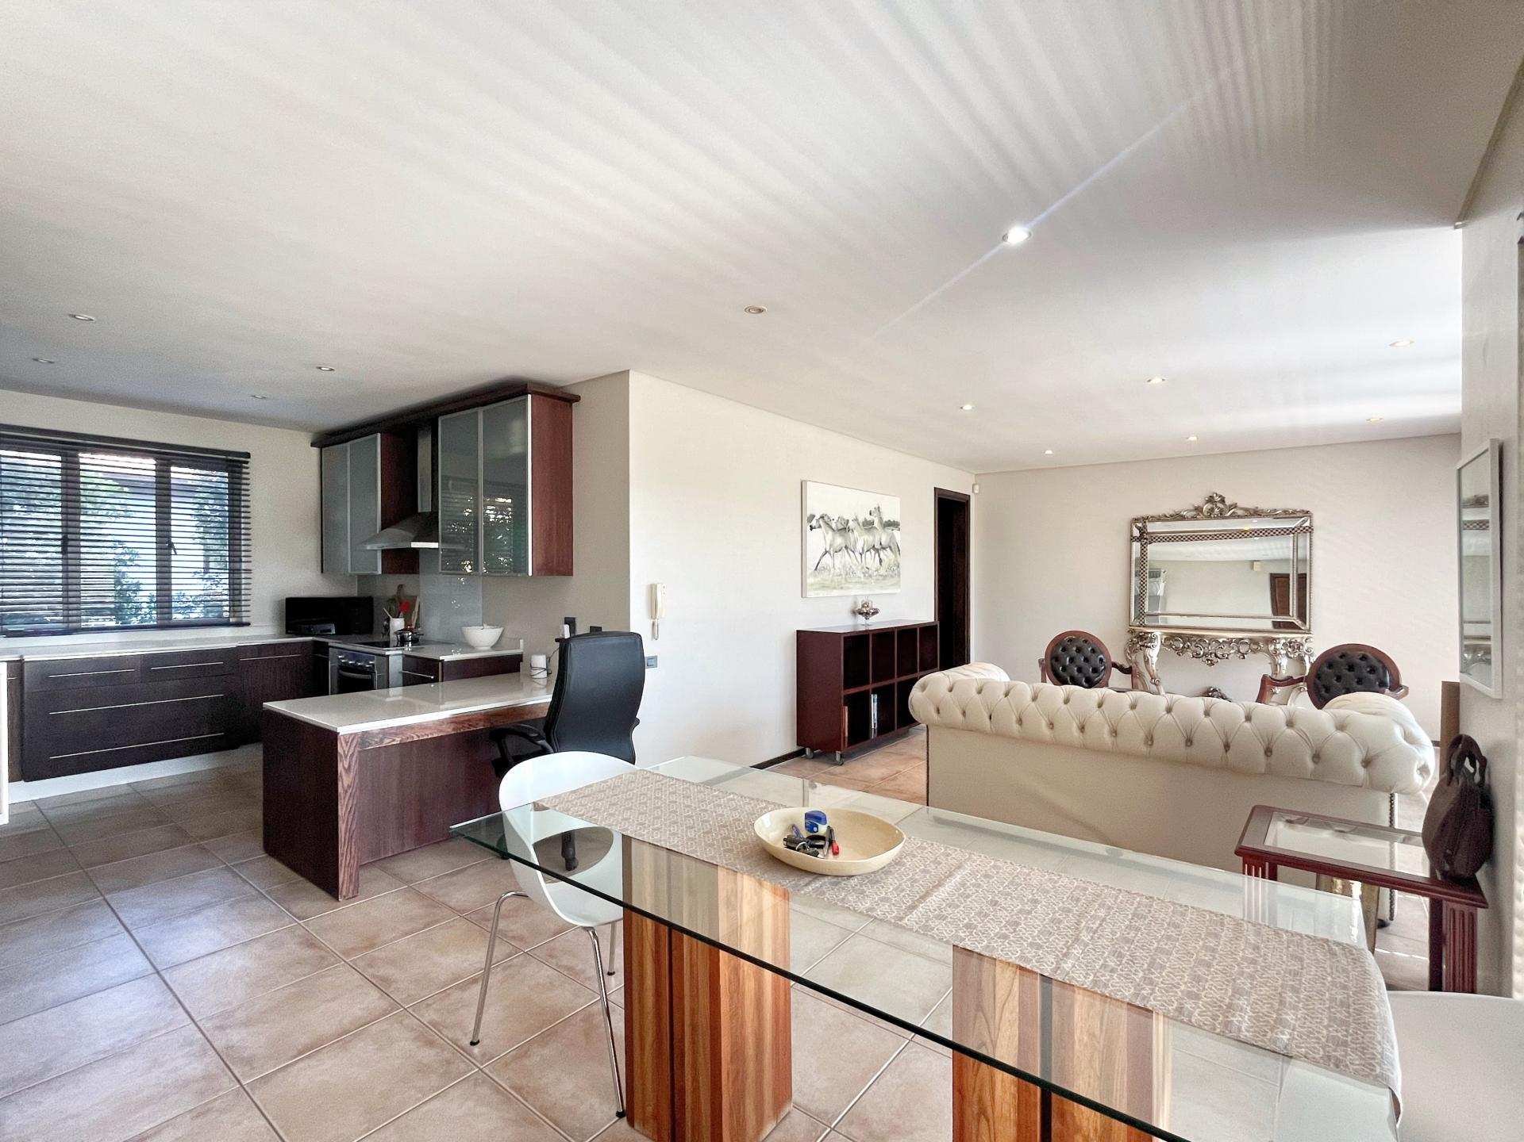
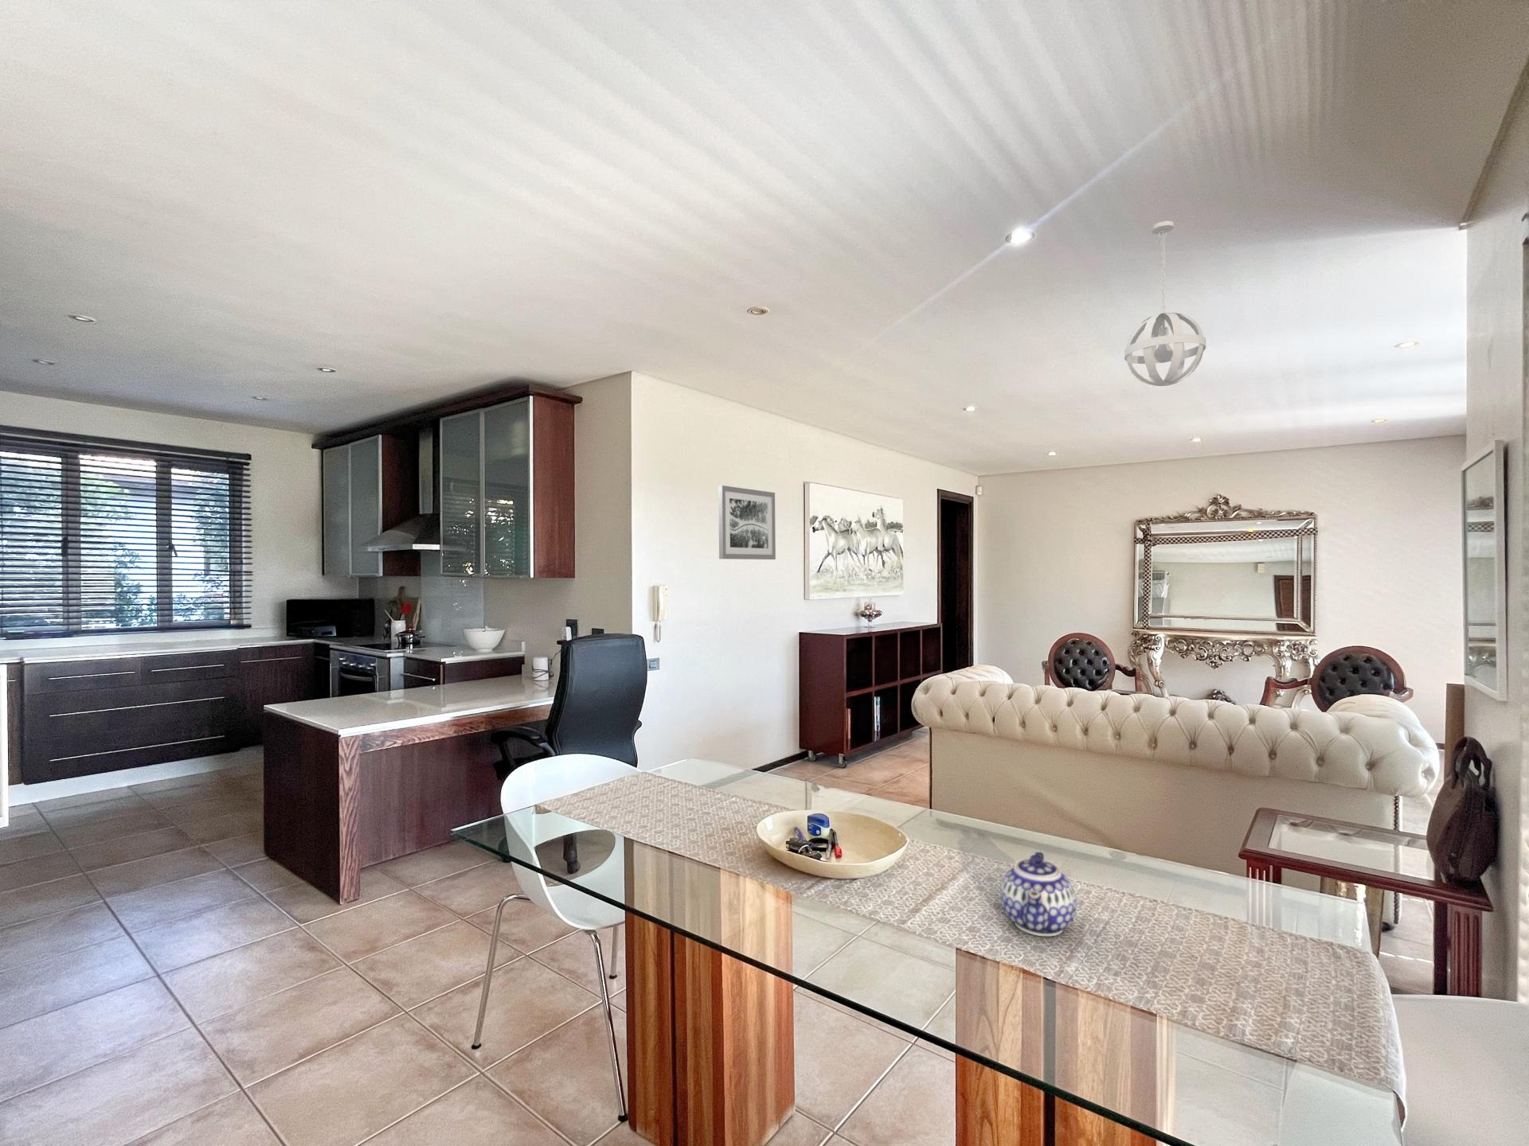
+ teapot [1000,851,1076,937]
+ wall art [718,485,777,560]
+ pendant light [1123,220,1206,386]
